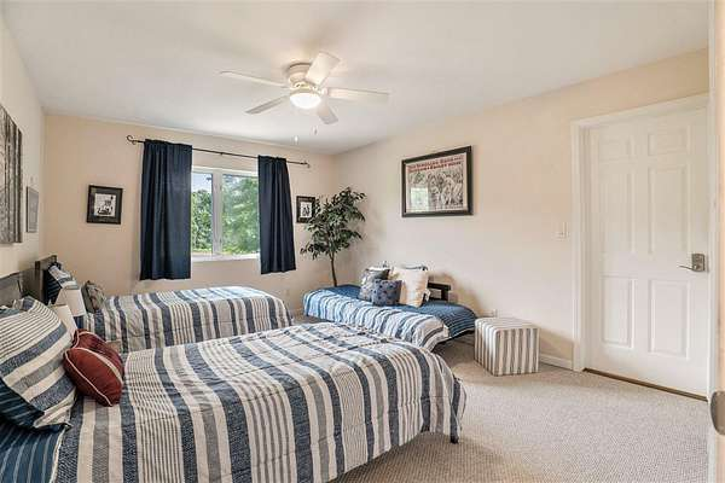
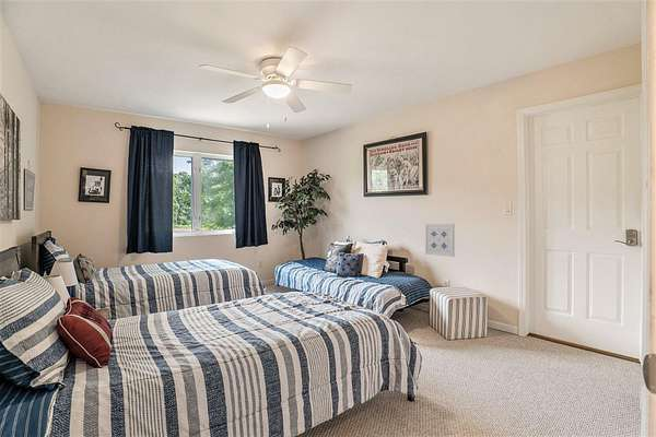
+ wall art [424,223,456,258]
